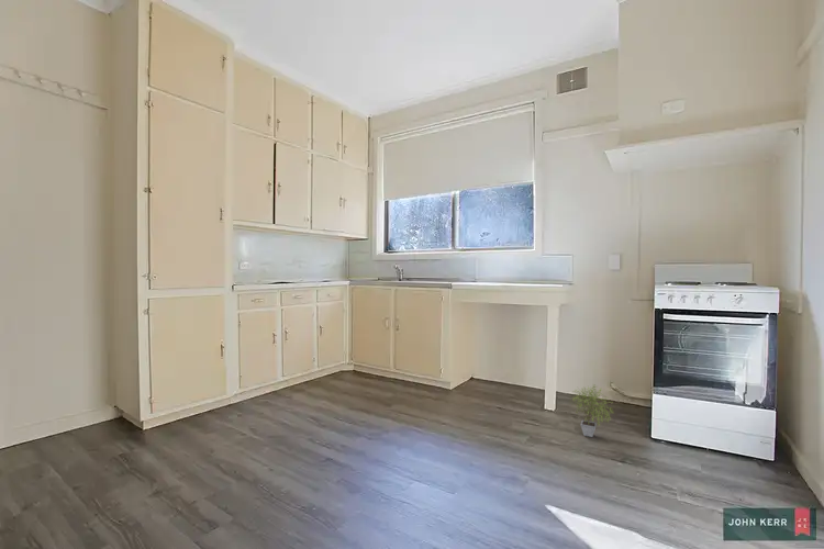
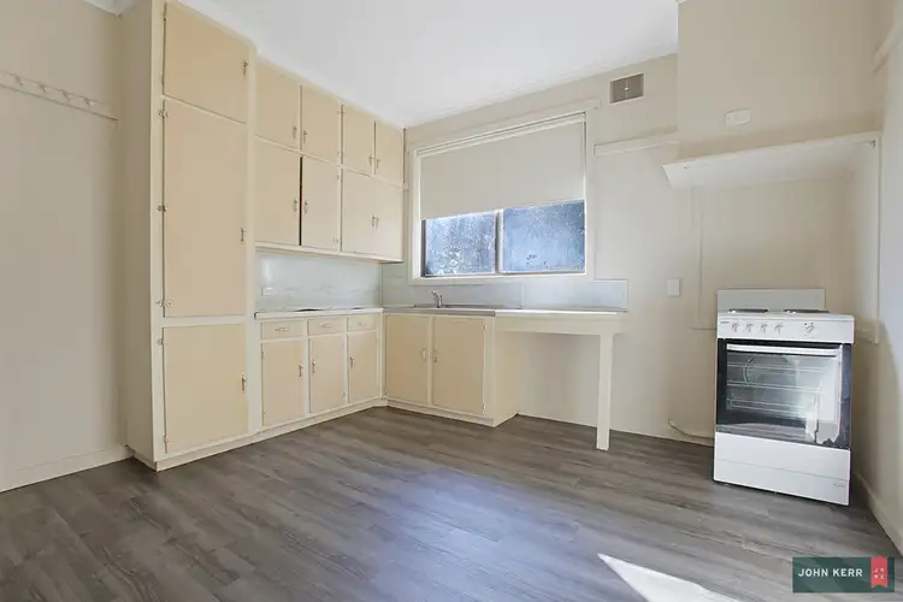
- potted plant [571,383,615,438]
